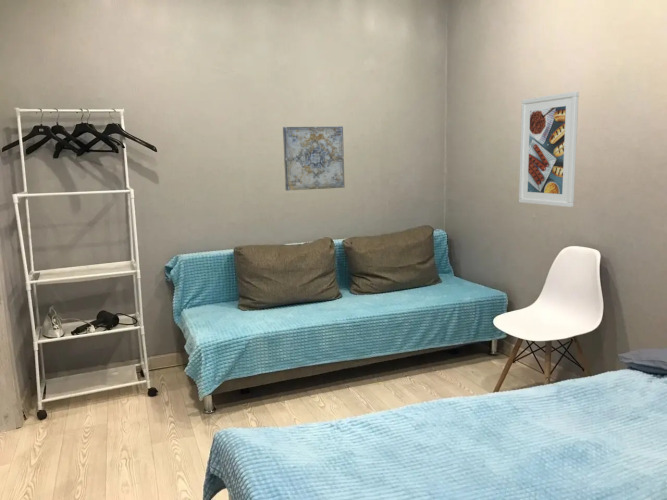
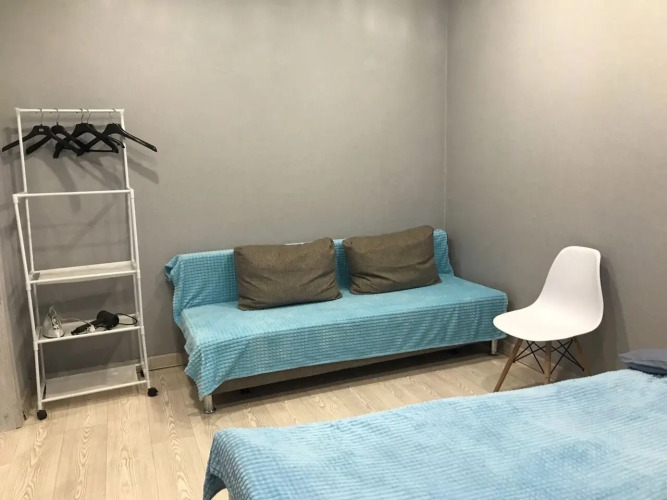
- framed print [518,91,580,208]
- wall art [282,125,345,192]
